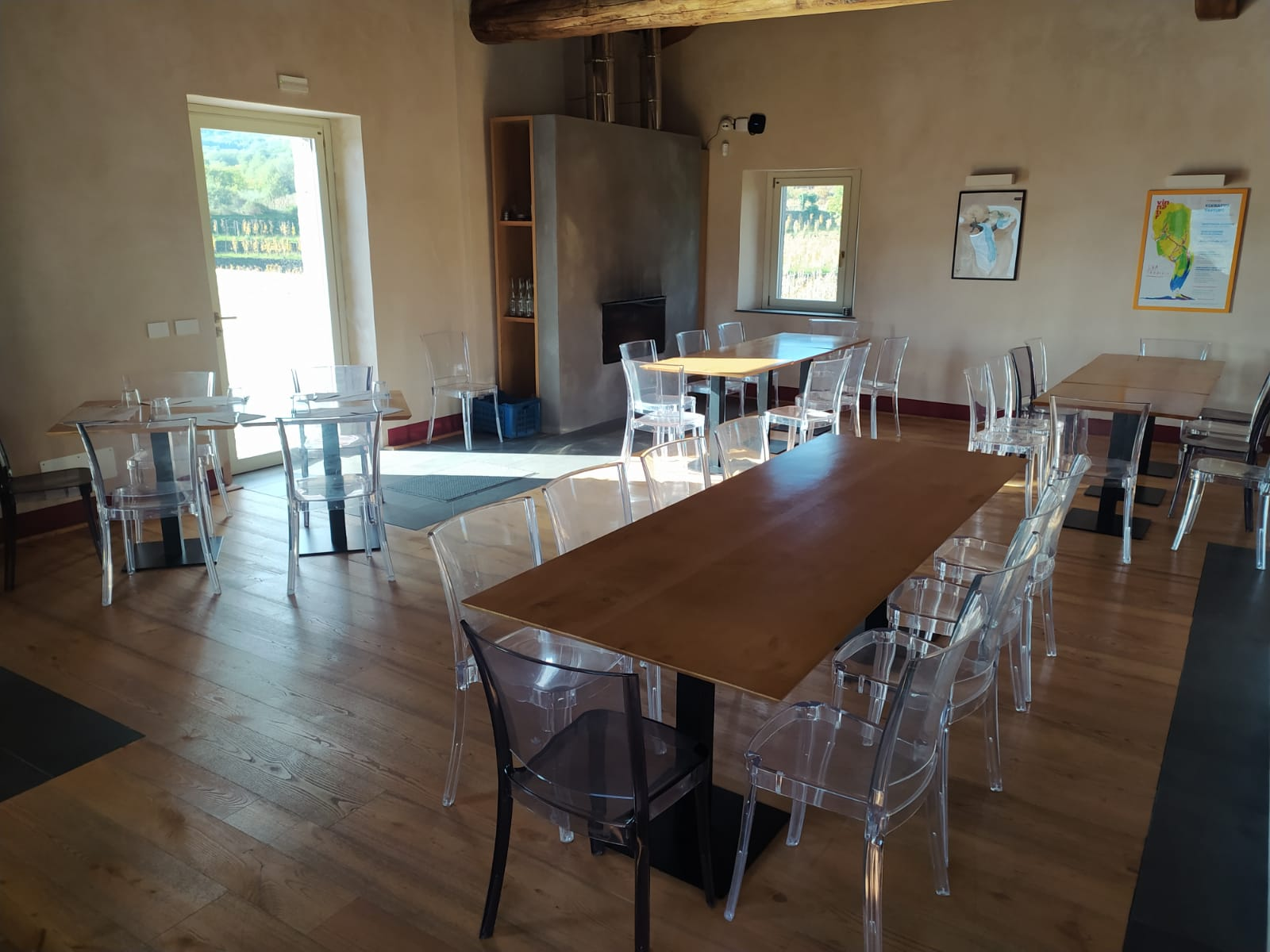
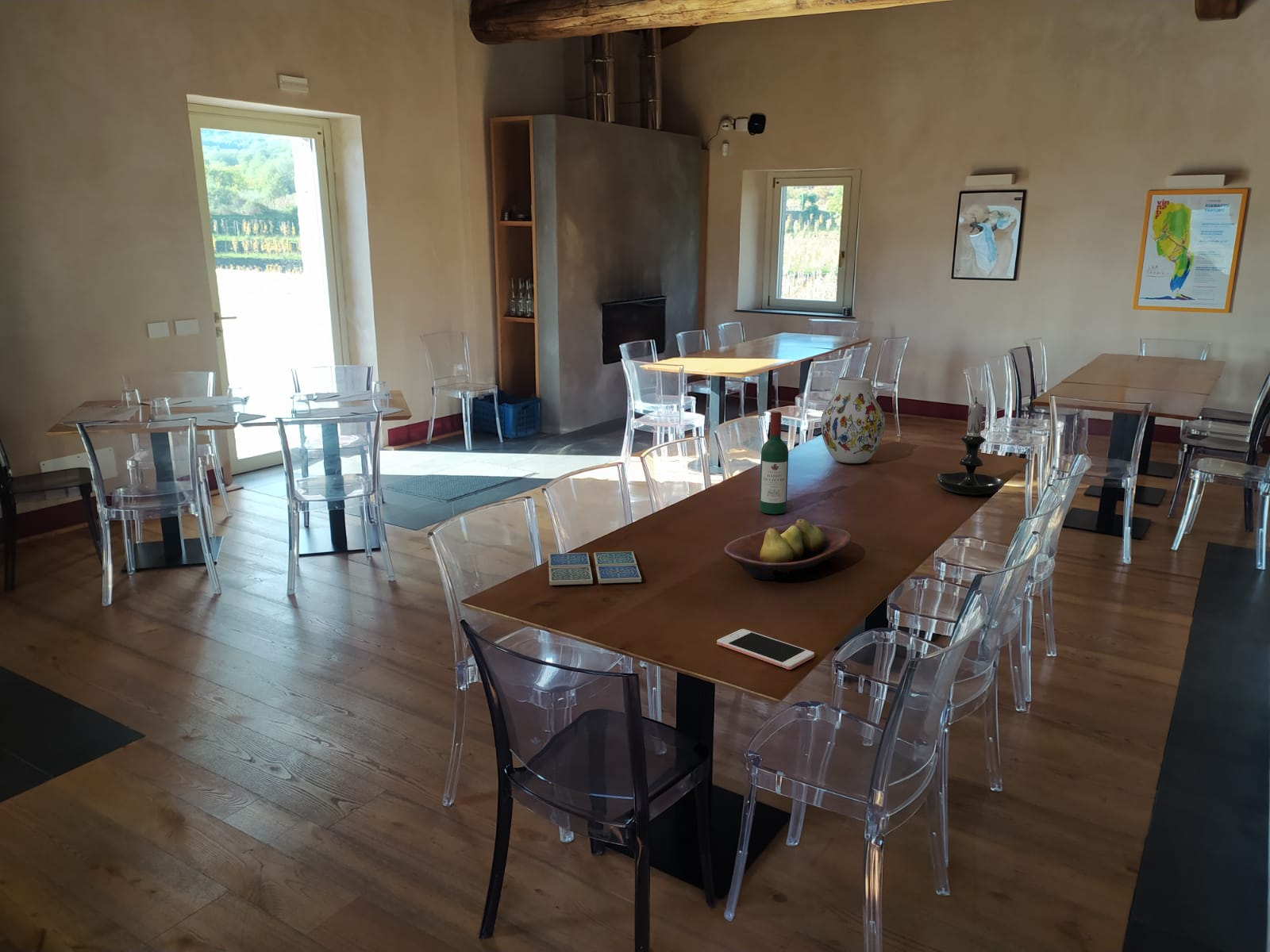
+ wine bottle [759,410,789,515]
+ fruit bowl [723,518,852,580]
+ cell phone [716,628,815,670]
+ drink coaster [548,551,642,586]
+ candle holder [937,397,1005,496]
+ vase [820,376,886,464]
